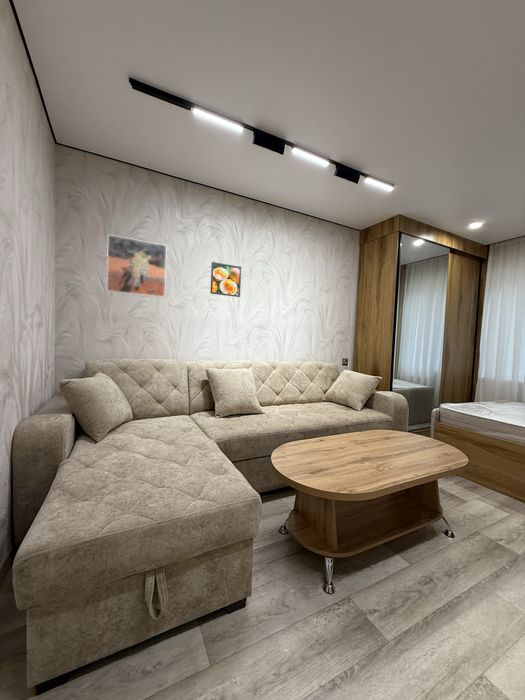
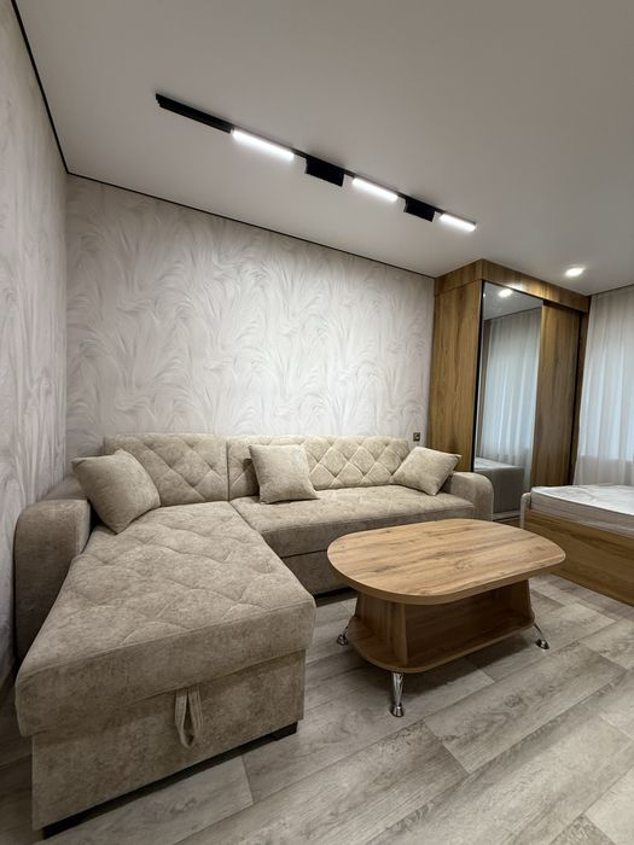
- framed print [106,234,168,298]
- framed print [209,261,242,298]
